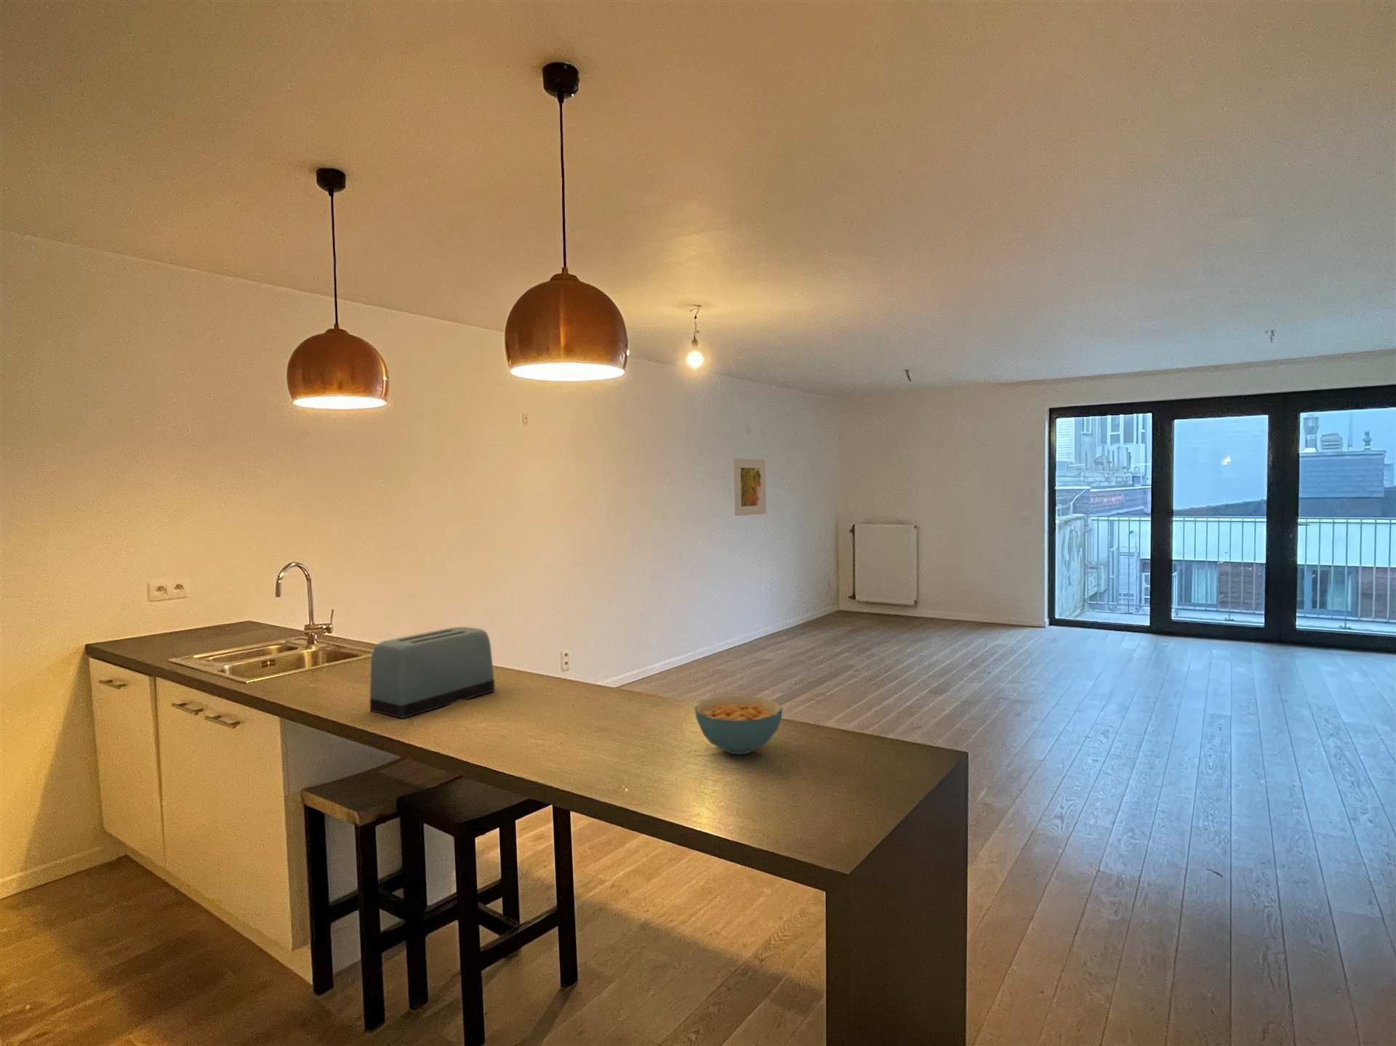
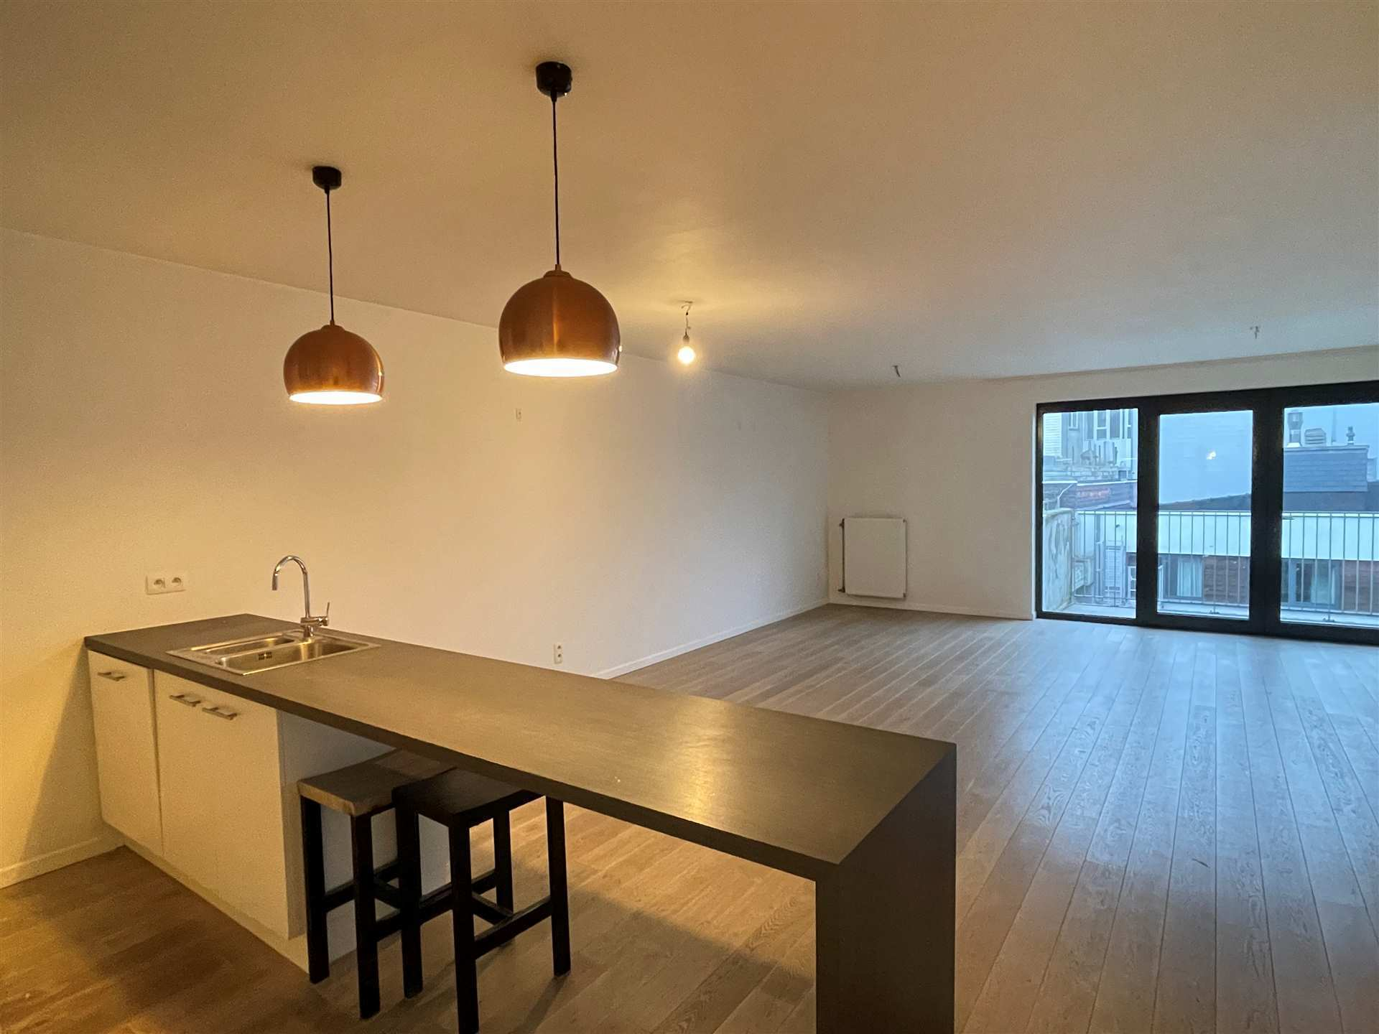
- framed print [733,457,766,516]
- toaster [369,626,496,719]
- cereal bowl [694,696,783,756]
